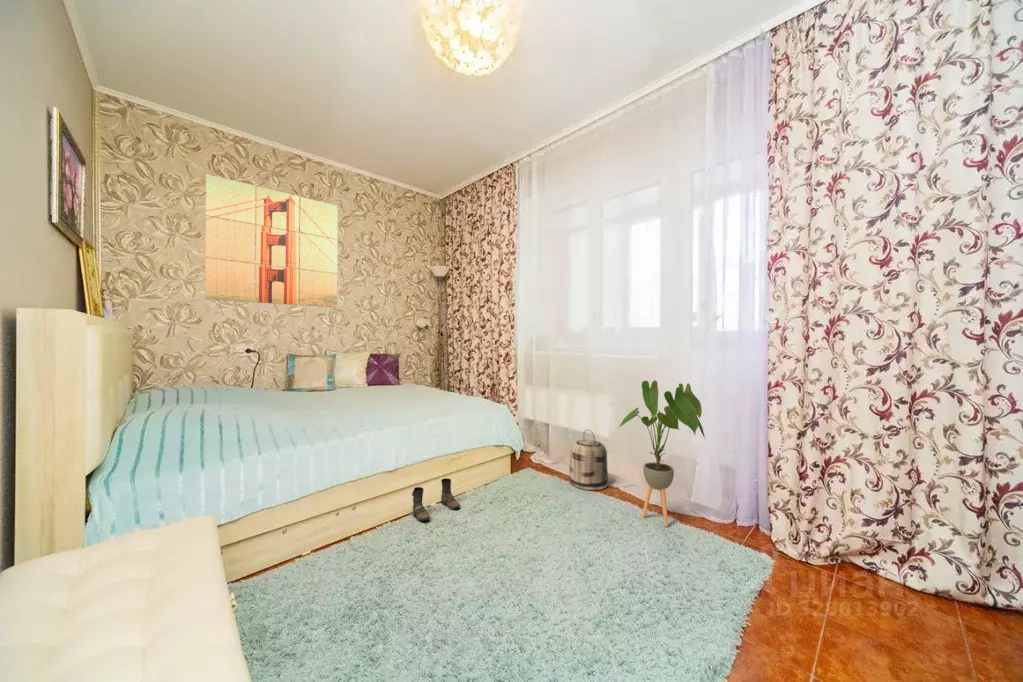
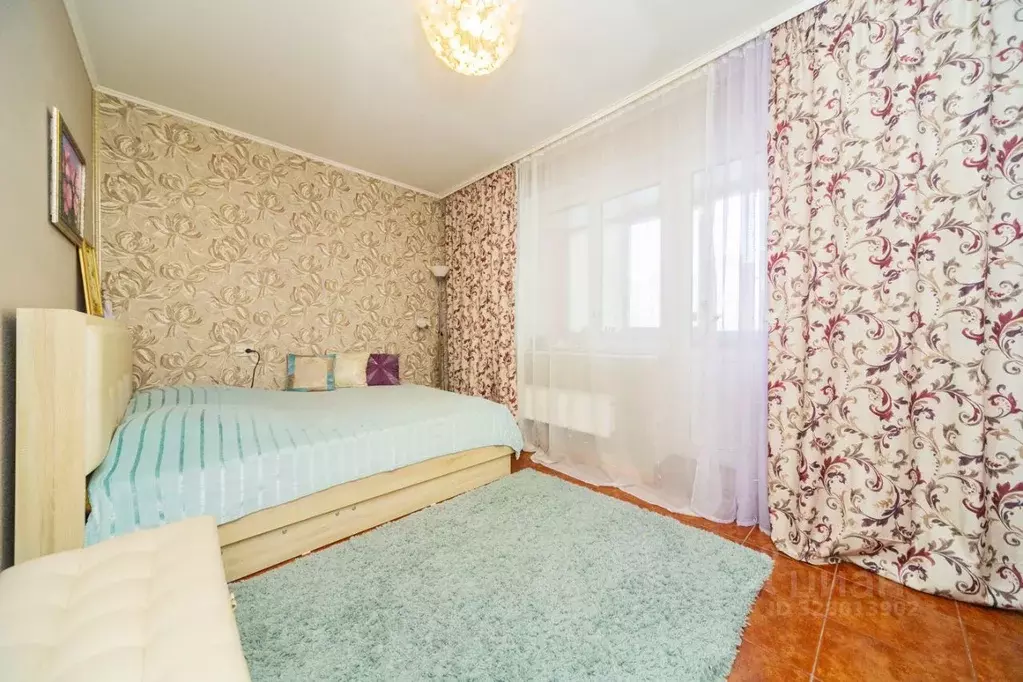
- basket [568,429,610,491]
- house plant [617,379,706,527]
- wall art [204,173,339,308]
- boots [411,477,461,522]
